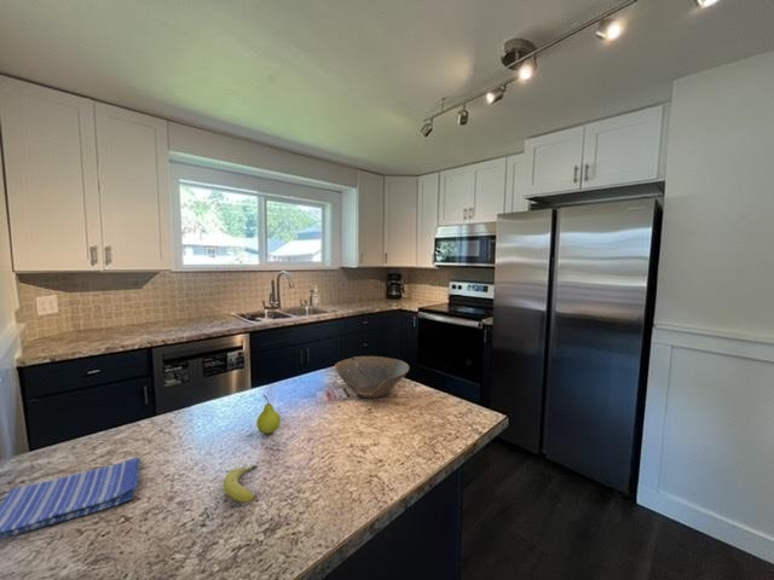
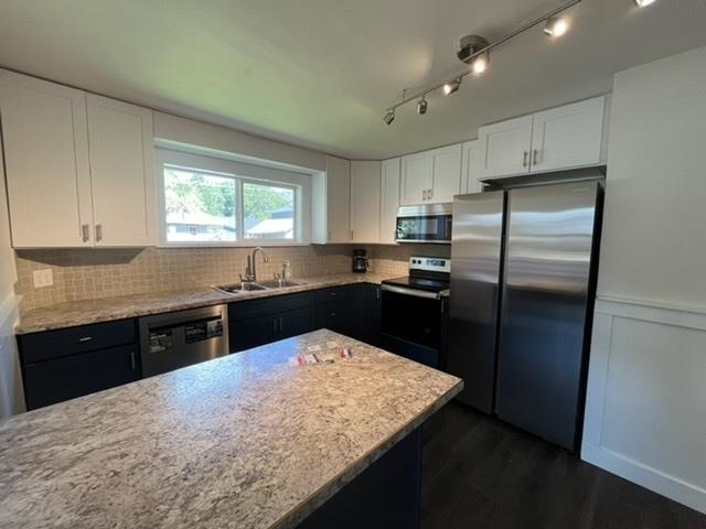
- bowl [334,355,410,399]
- fruit [223,464,259,503]
- fruit [255,394,282,435]
- dish towel [0,457,141,540]
